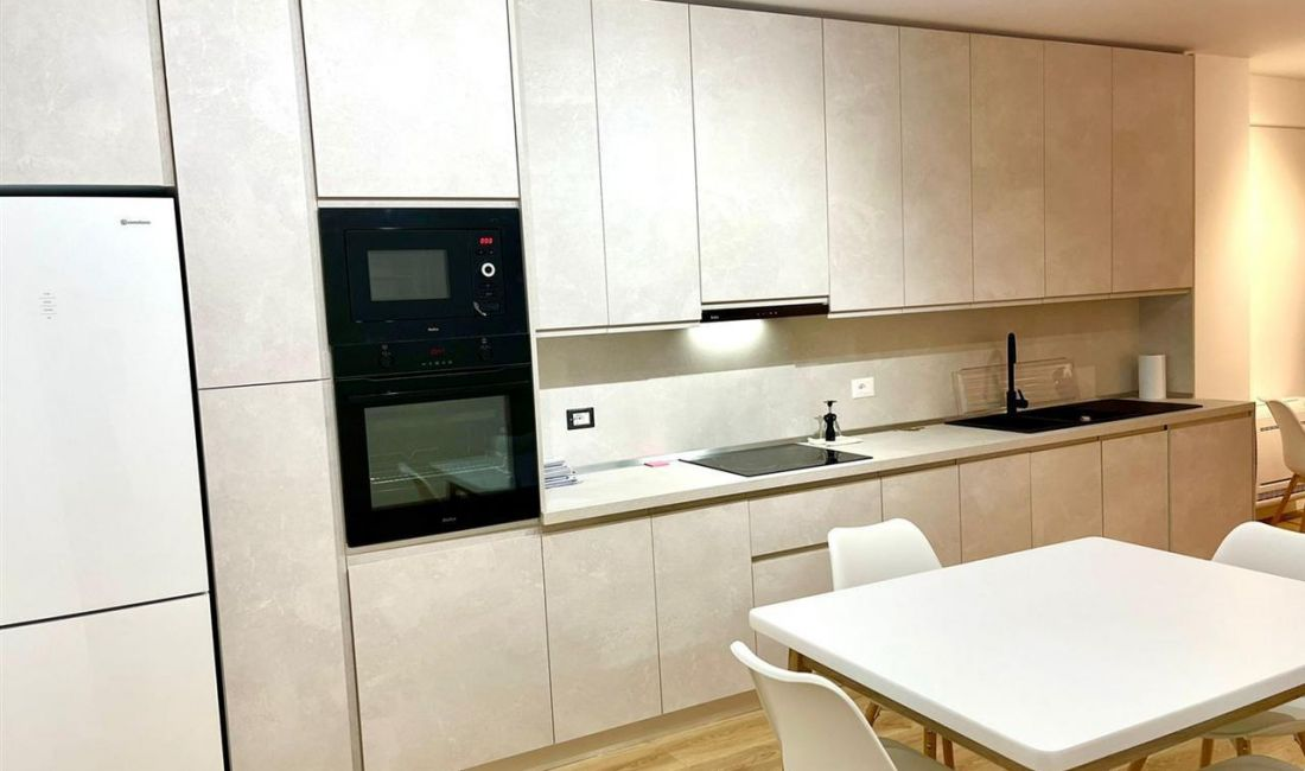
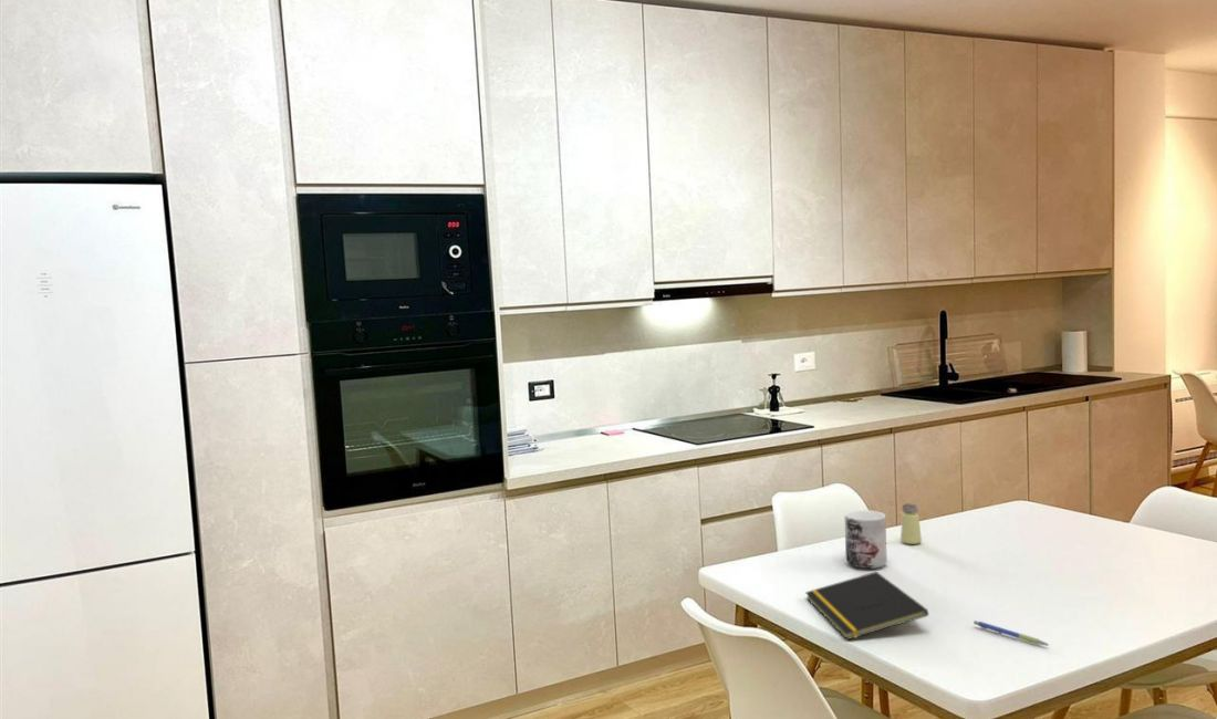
+ saltshaker [899,502,923,545]
+ mug [844,509,888,570]
+ notepad [804,571,929,640]
+ pen [972,619,1050,647]
